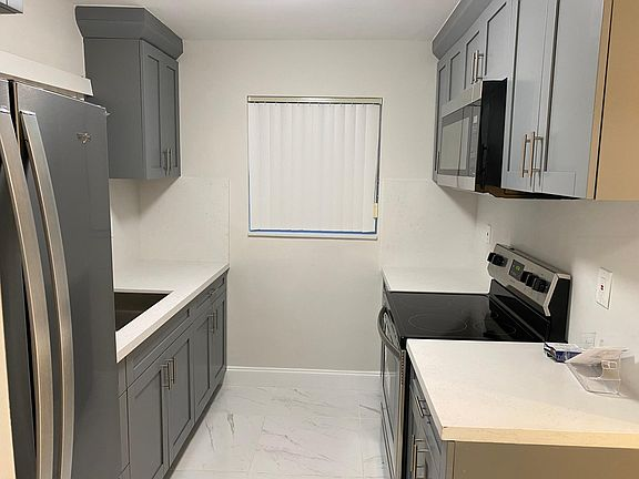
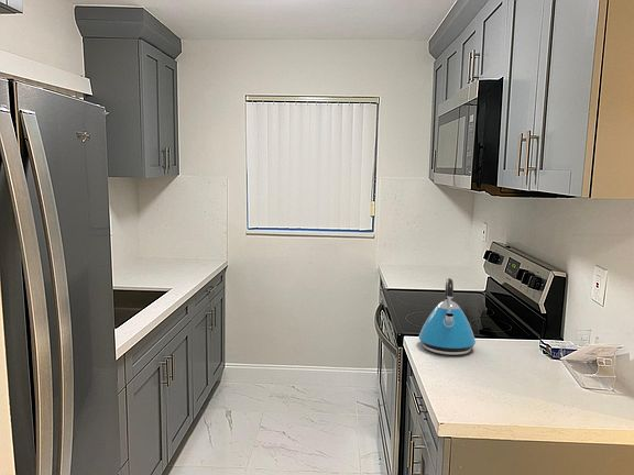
+ kettle [418,277,477,356]
